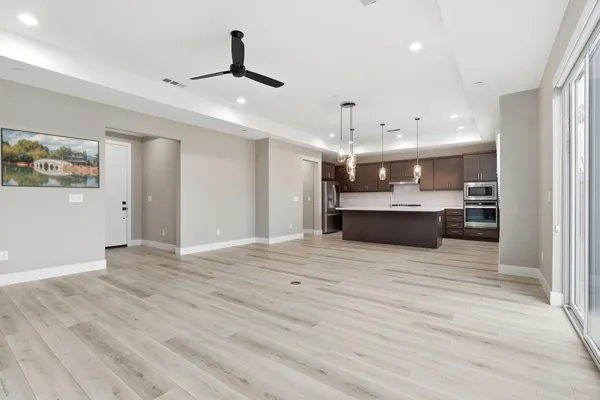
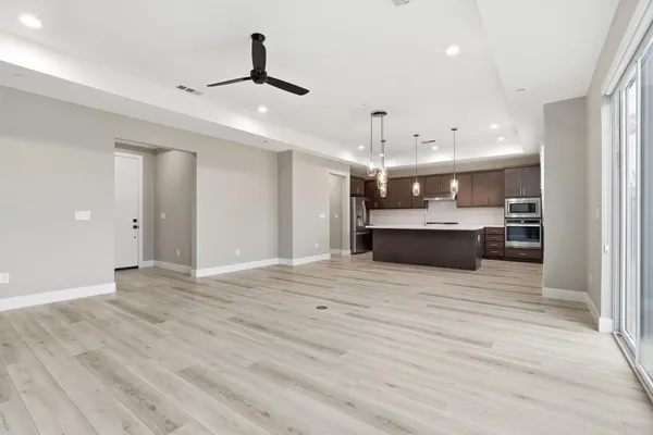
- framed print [0,127,101,189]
